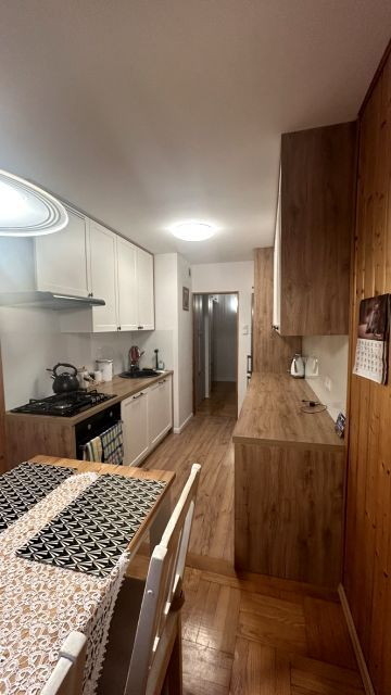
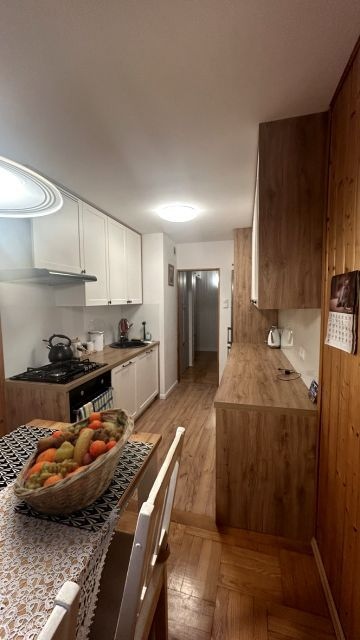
+ fruit basket [12,407,136,518]
